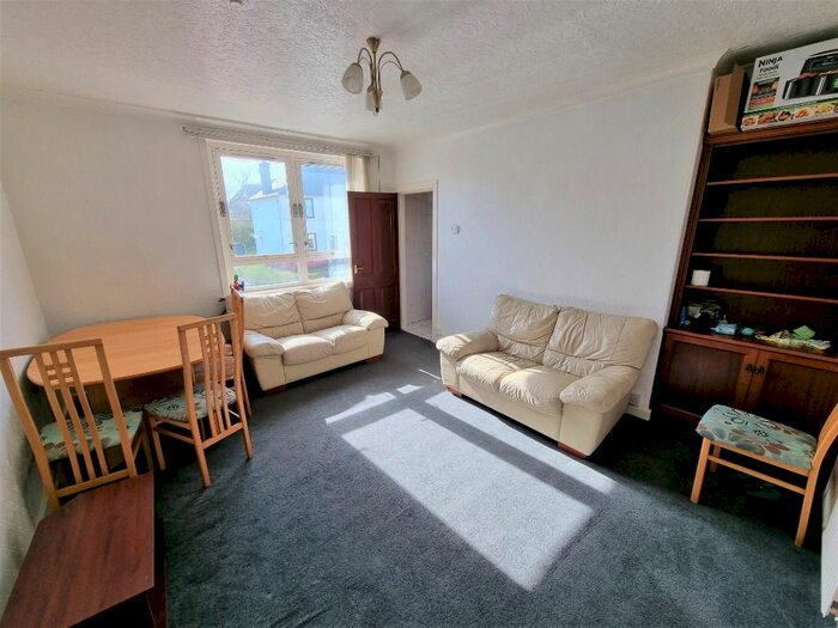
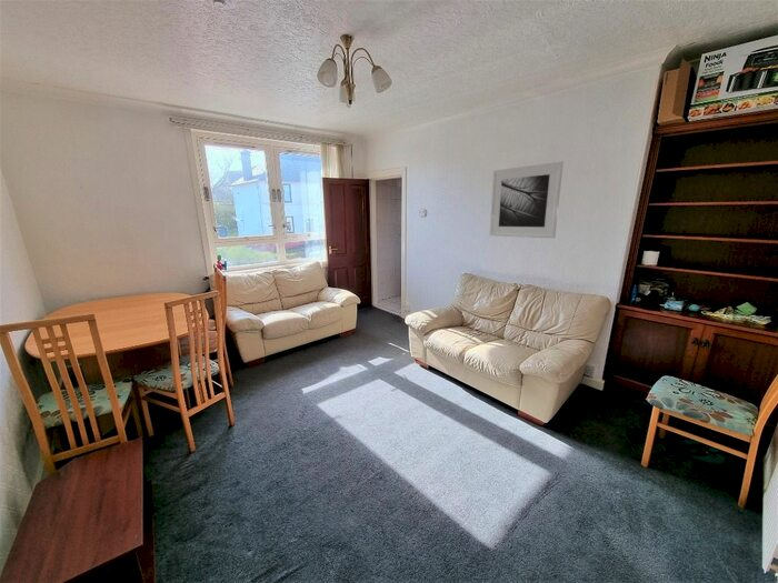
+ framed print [488,160,565,239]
